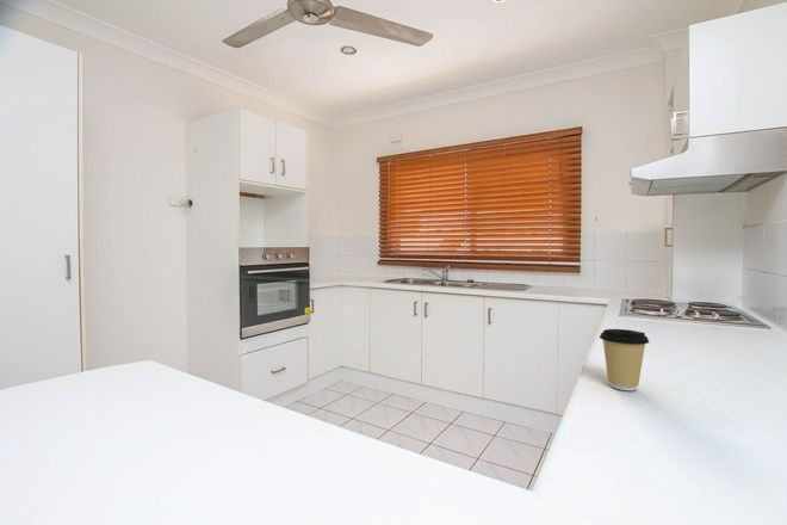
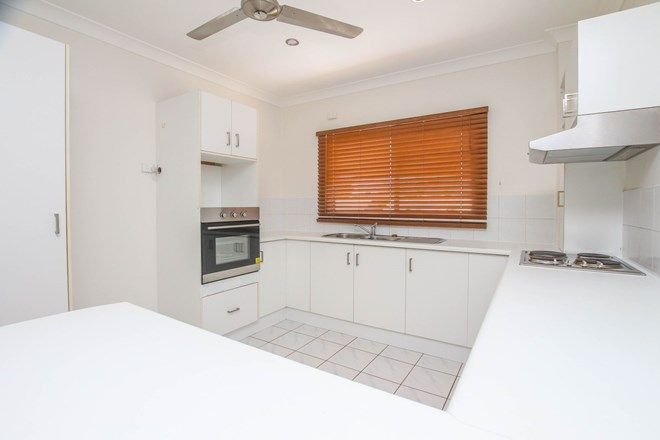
- coffee cup [599,328,650,391]
